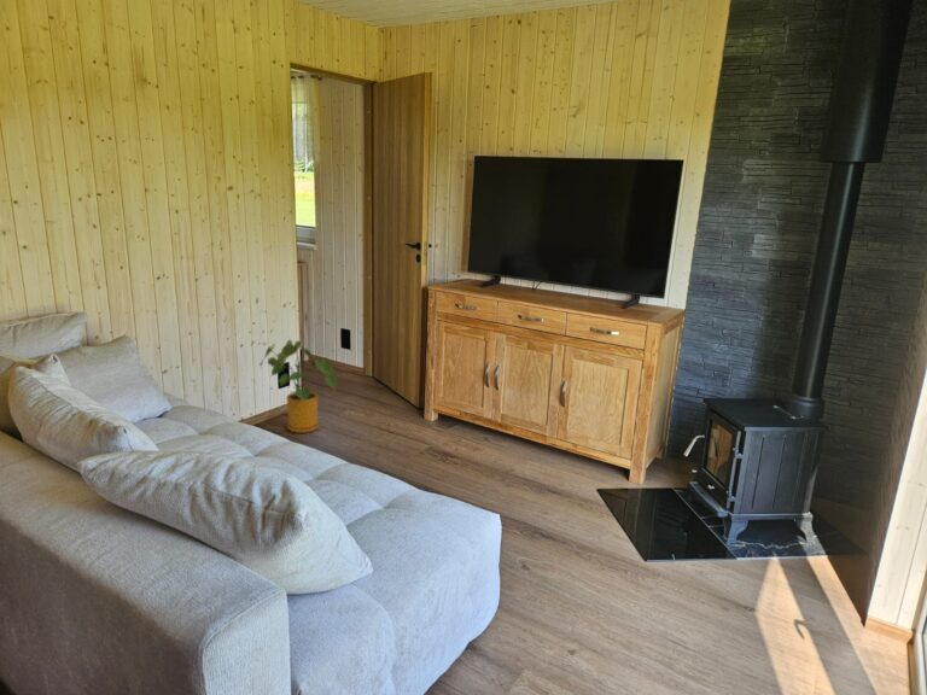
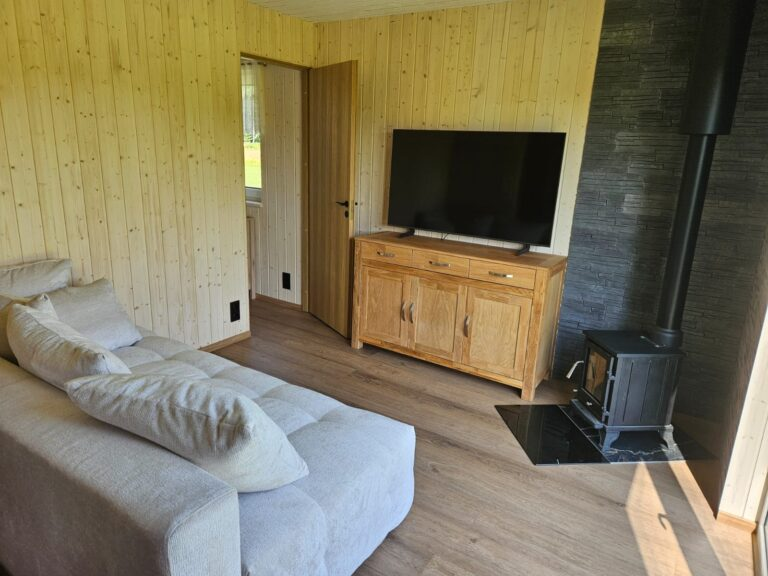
- house plant [258,339,337,434]
